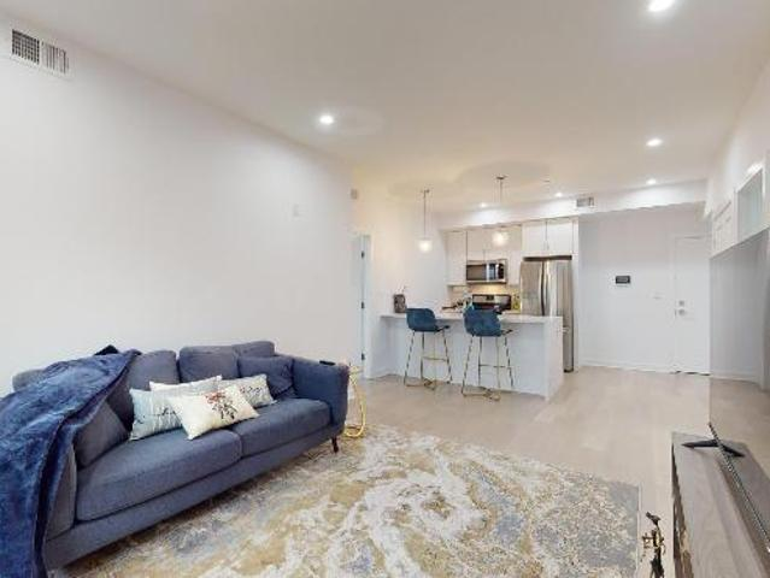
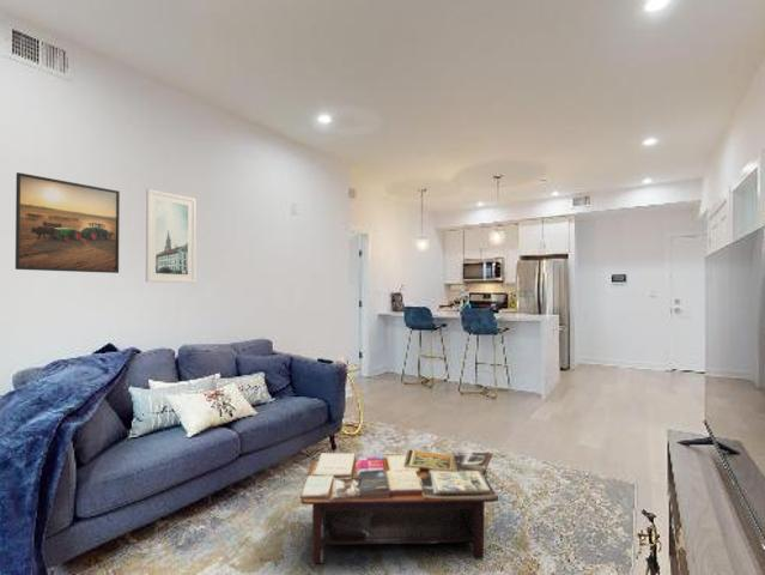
+ coffee table [299,448,499,564]
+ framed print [145,188,198,284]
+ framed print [14,171,121,274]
